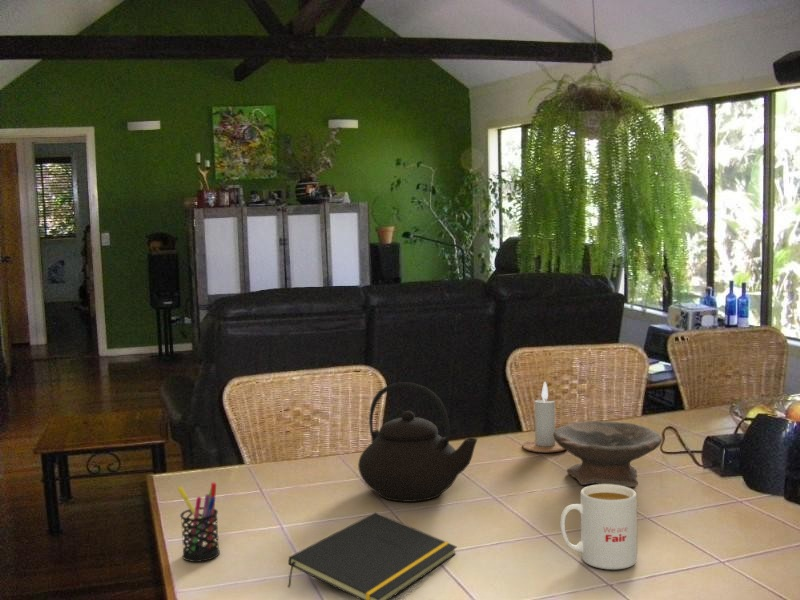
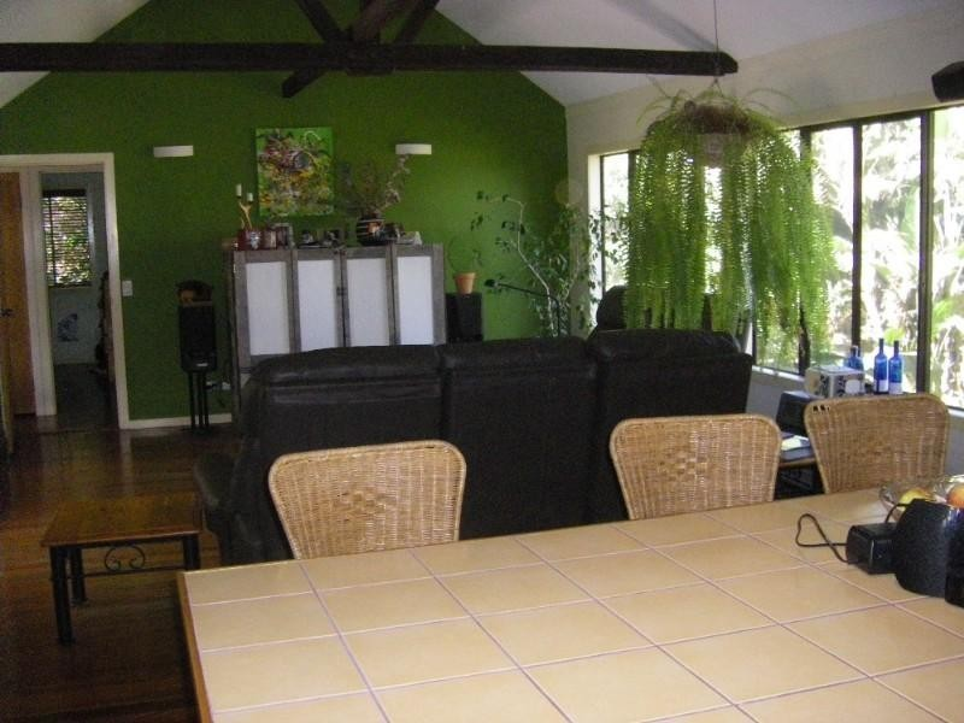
- notepad [287,511,458,600]
- teapot [357,381,478,503]
- bowl [553,420,663,488]
- candle [521,381,565,453]
- mug [559,484,638,571]
- pen holder [176,482,221,563]
